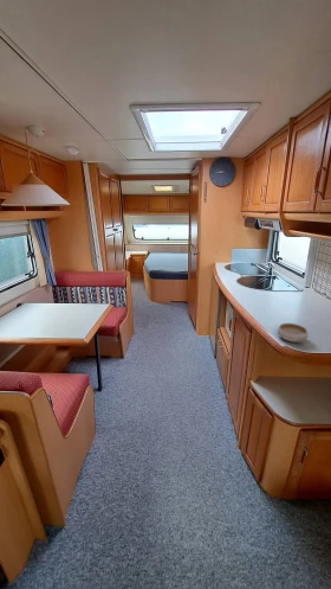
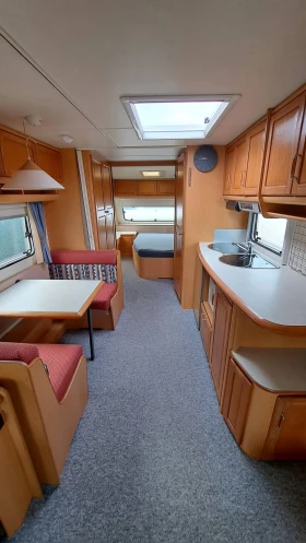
- bowl [277,322,309,344]
